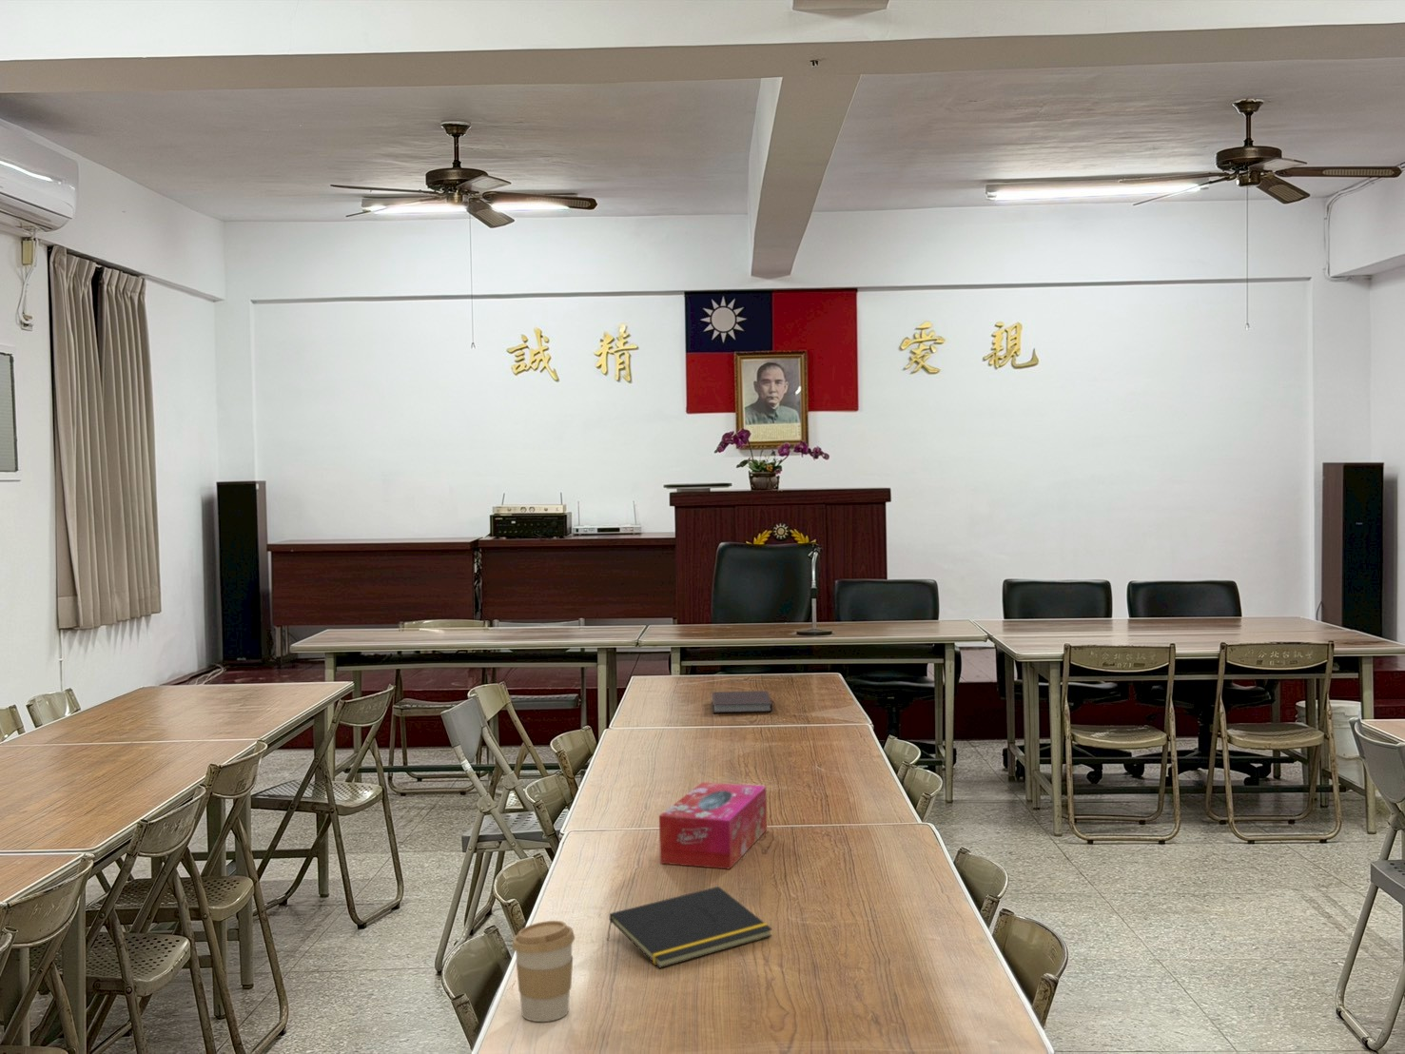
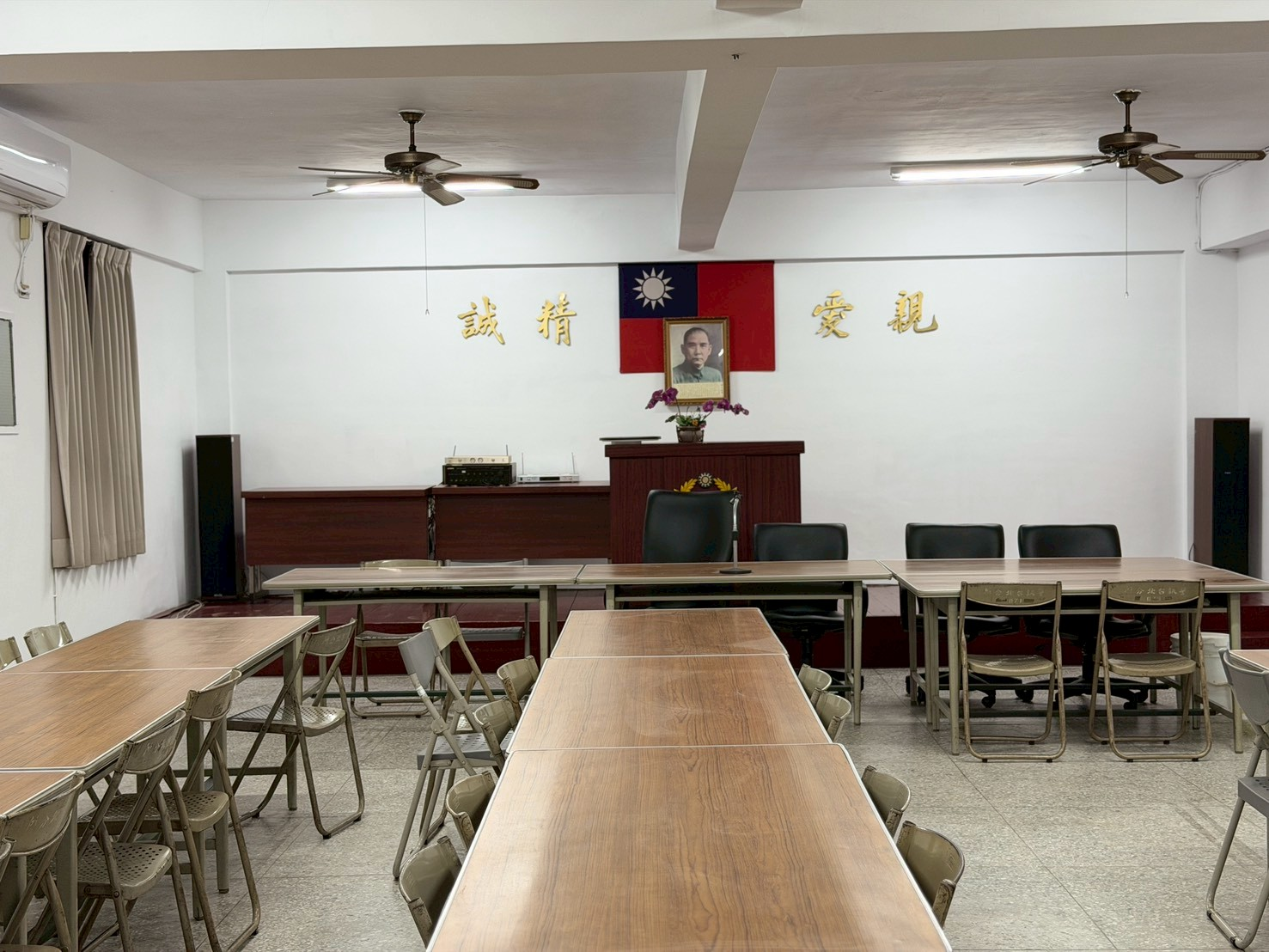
- coffee cup [510,920,576,1023]
- notepad [606,886,774,970]
- notebook [712,691,774,714]
- tissue box [659,781,767,870]
